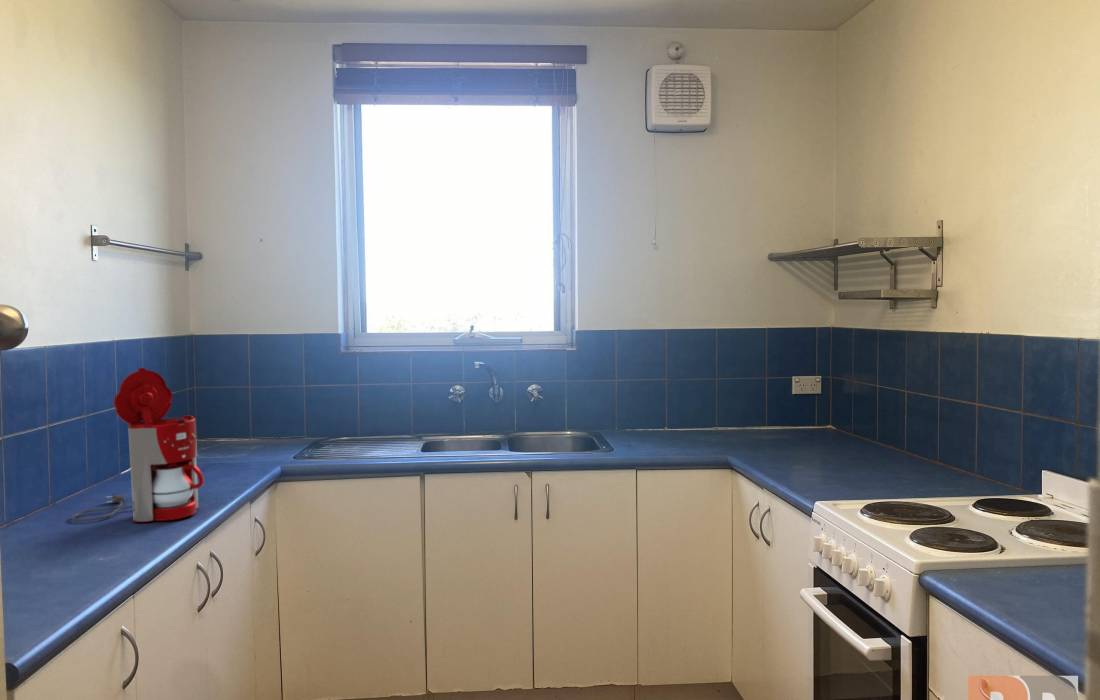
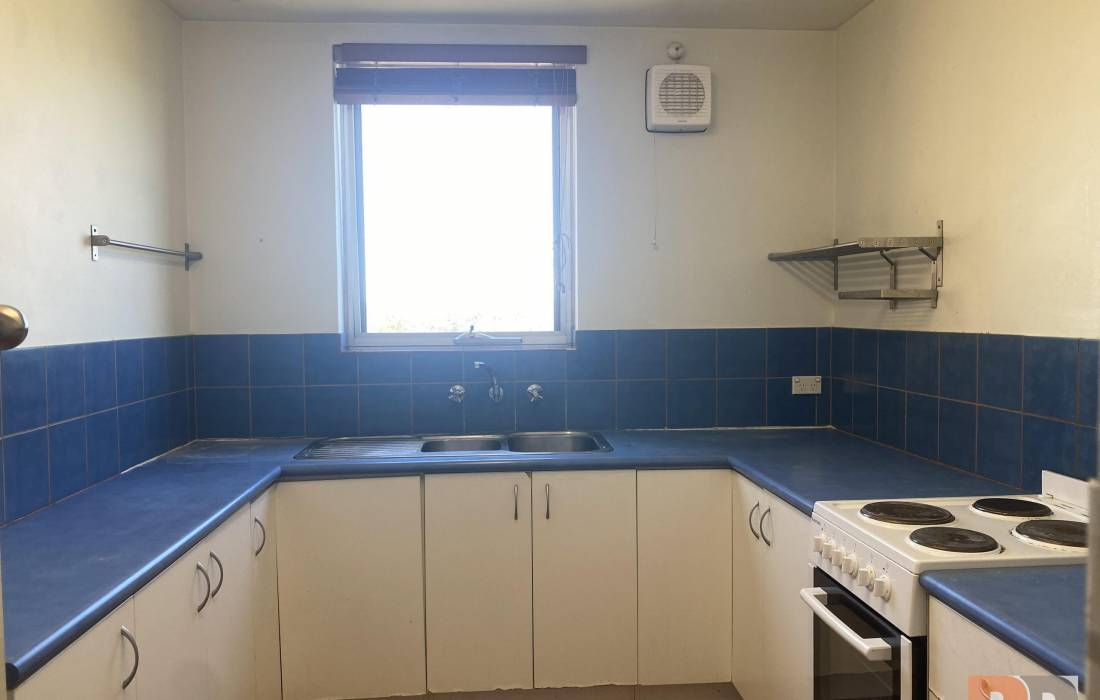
- coffee maker [70,367,205,523]
